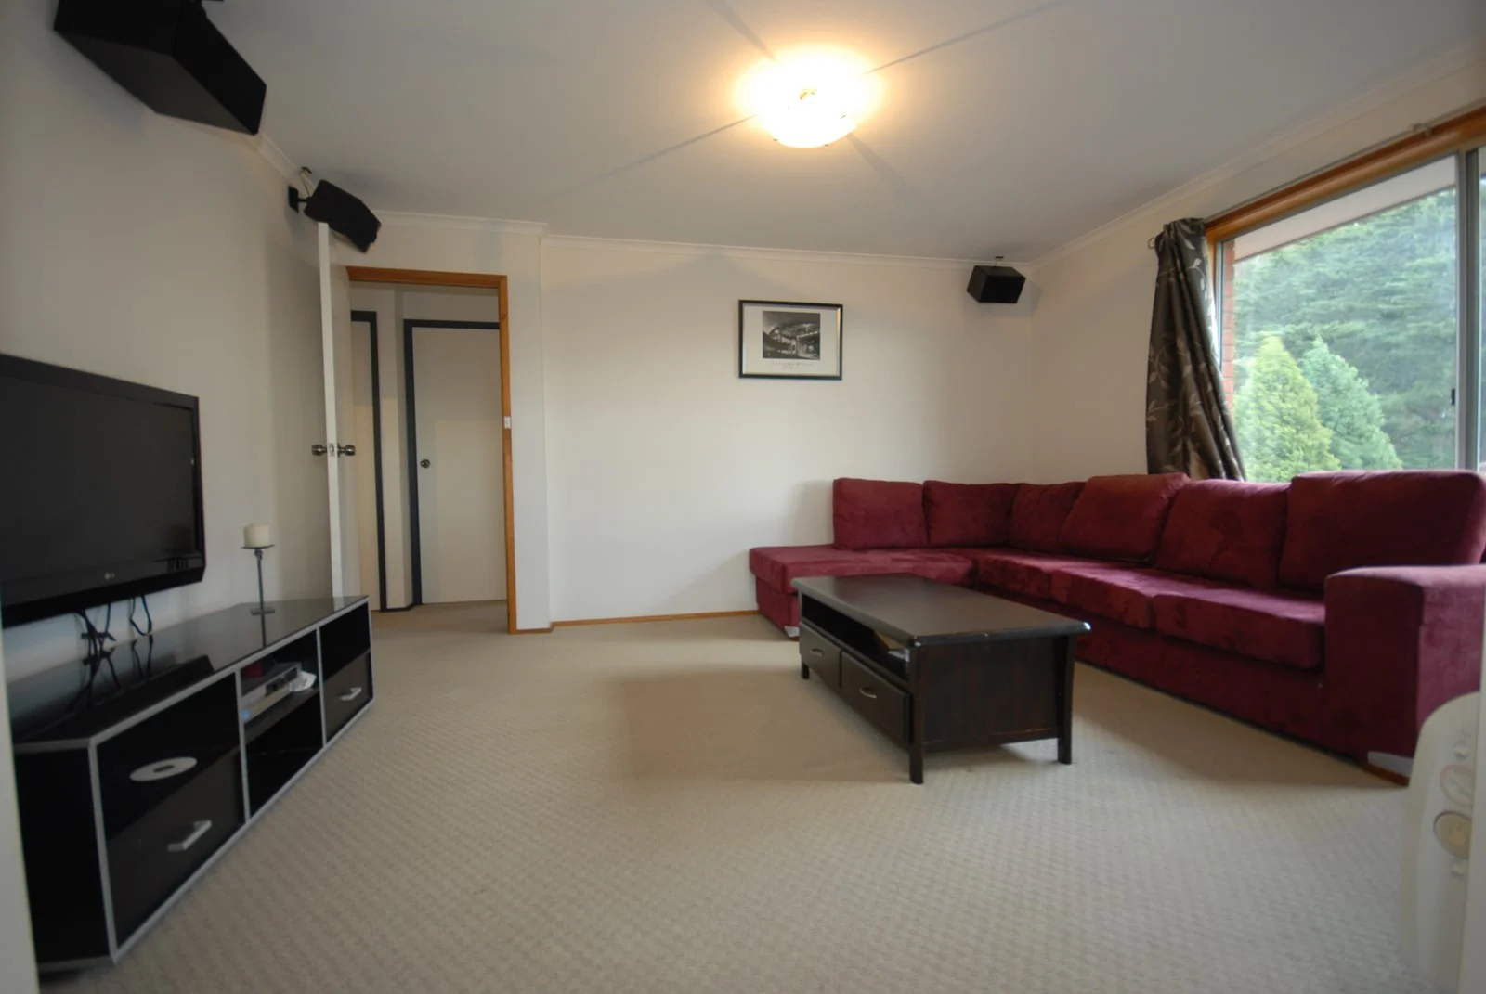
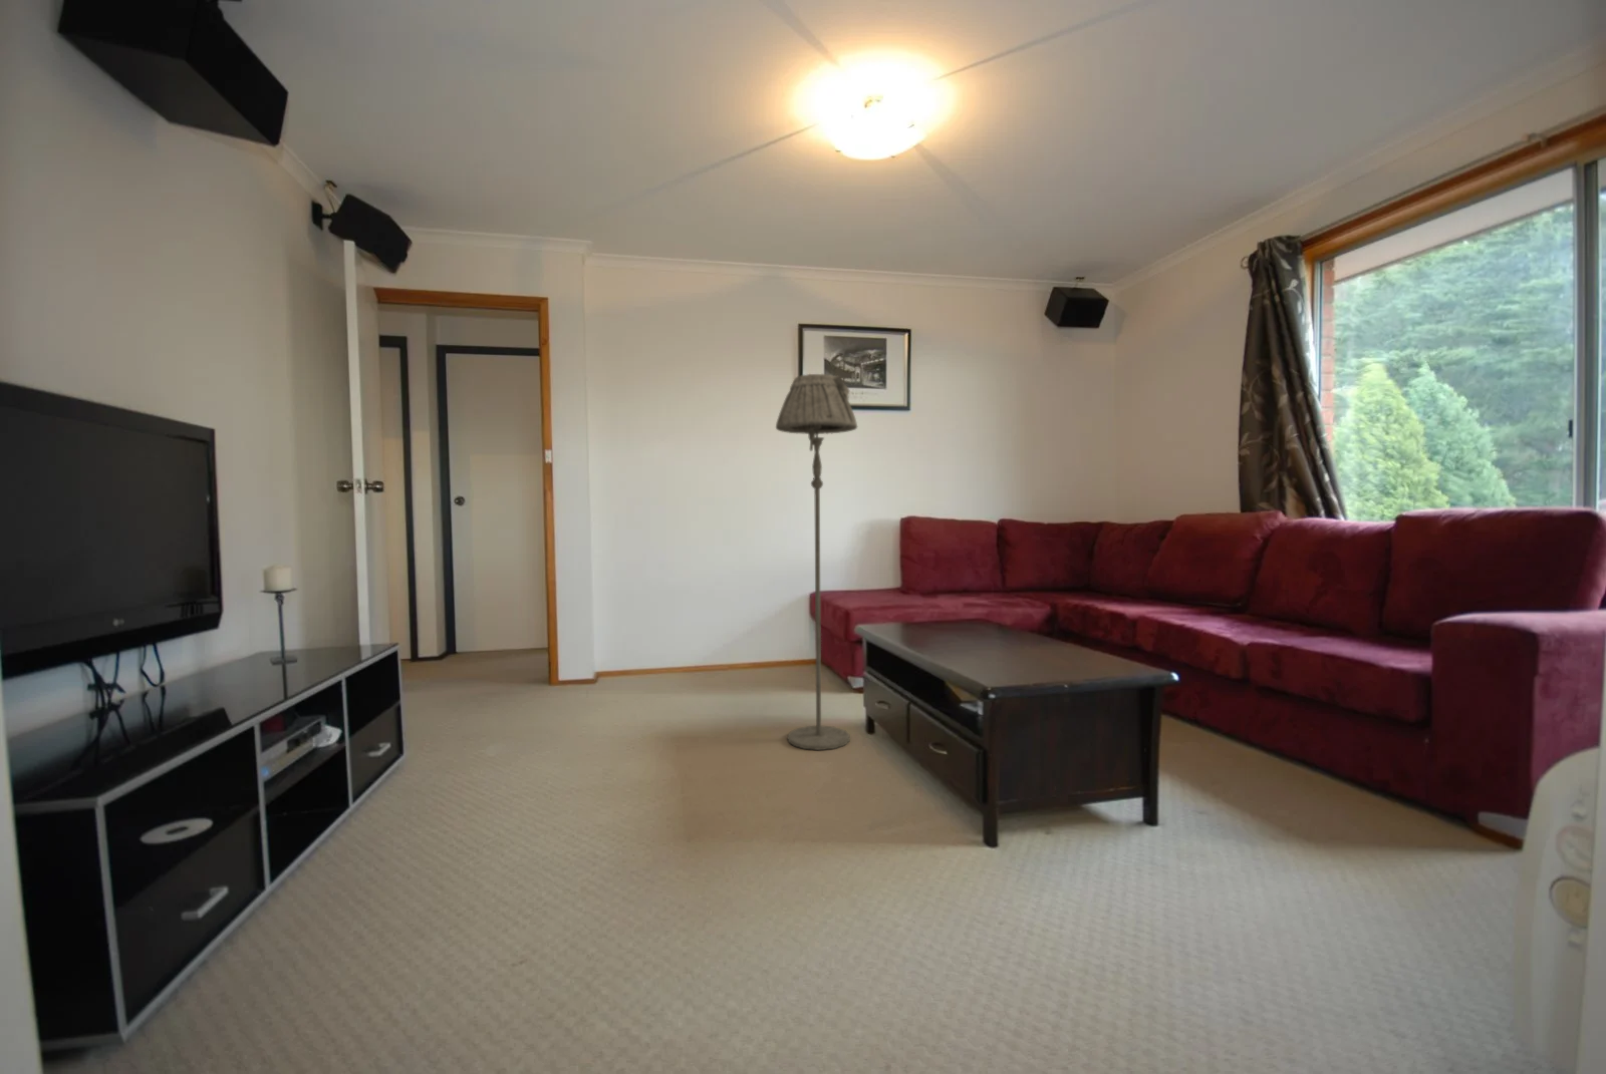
+ floor lamp [775,373,859,752]
